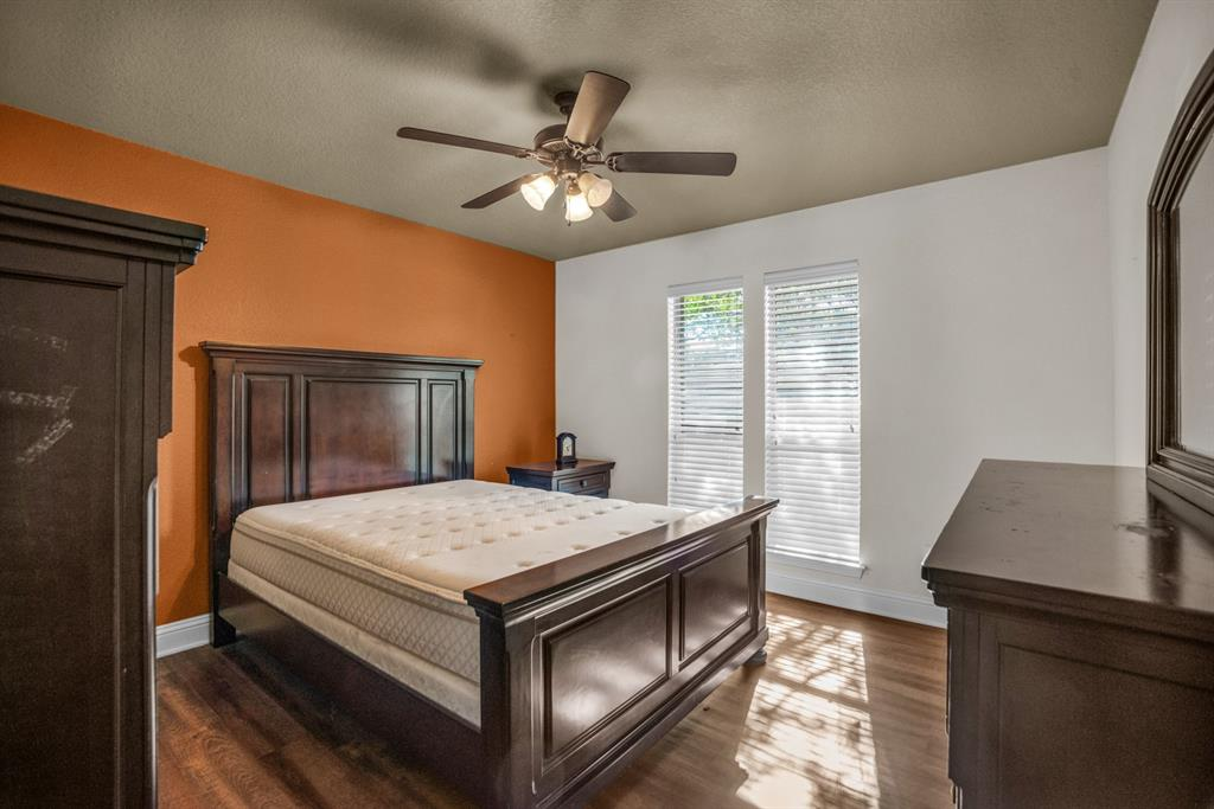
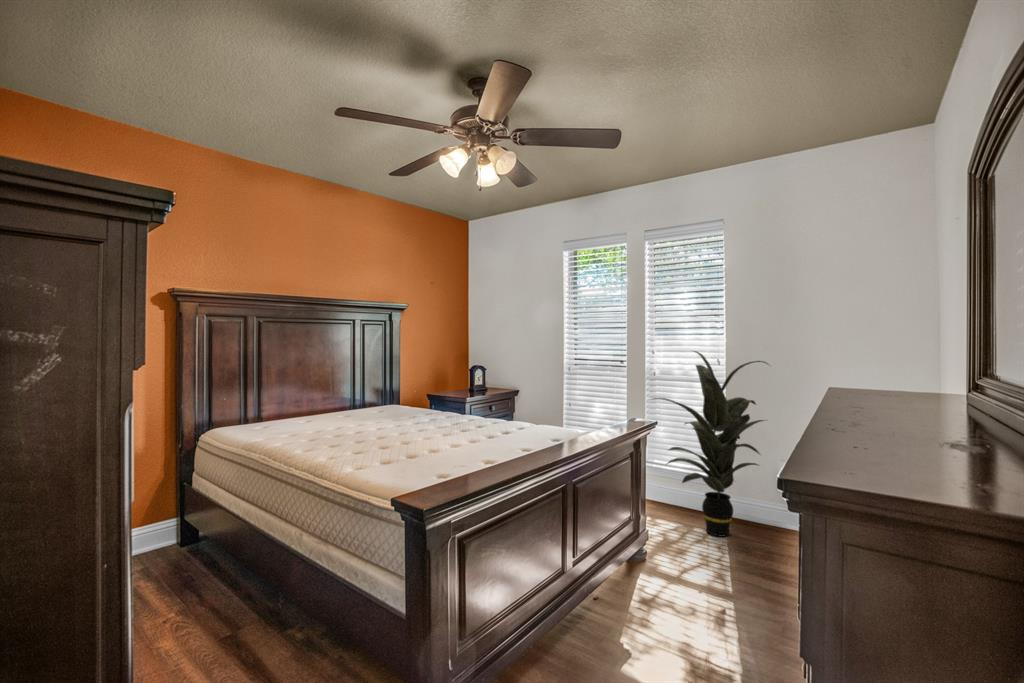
+ indoor plant [649,350,771,538]
